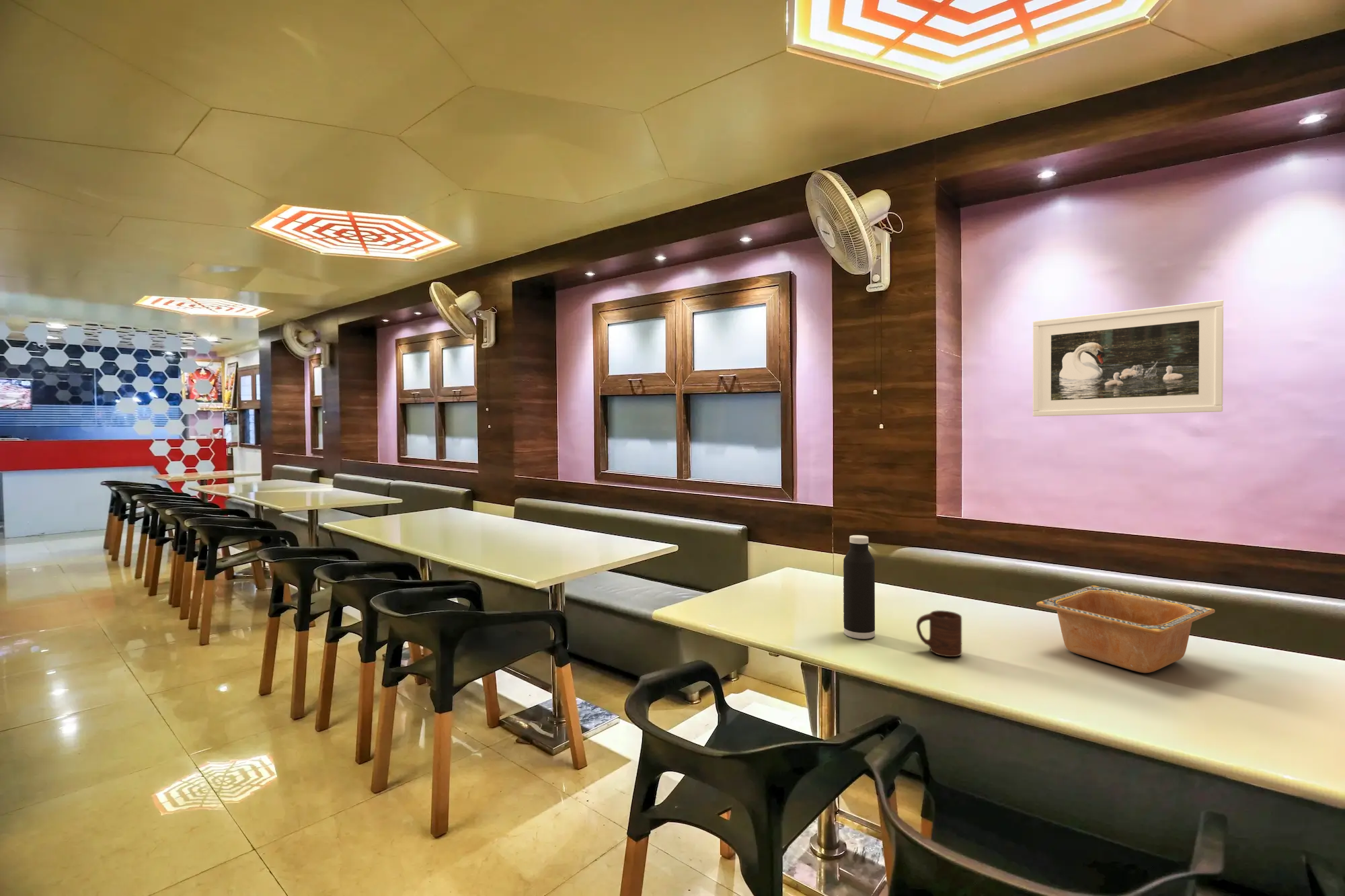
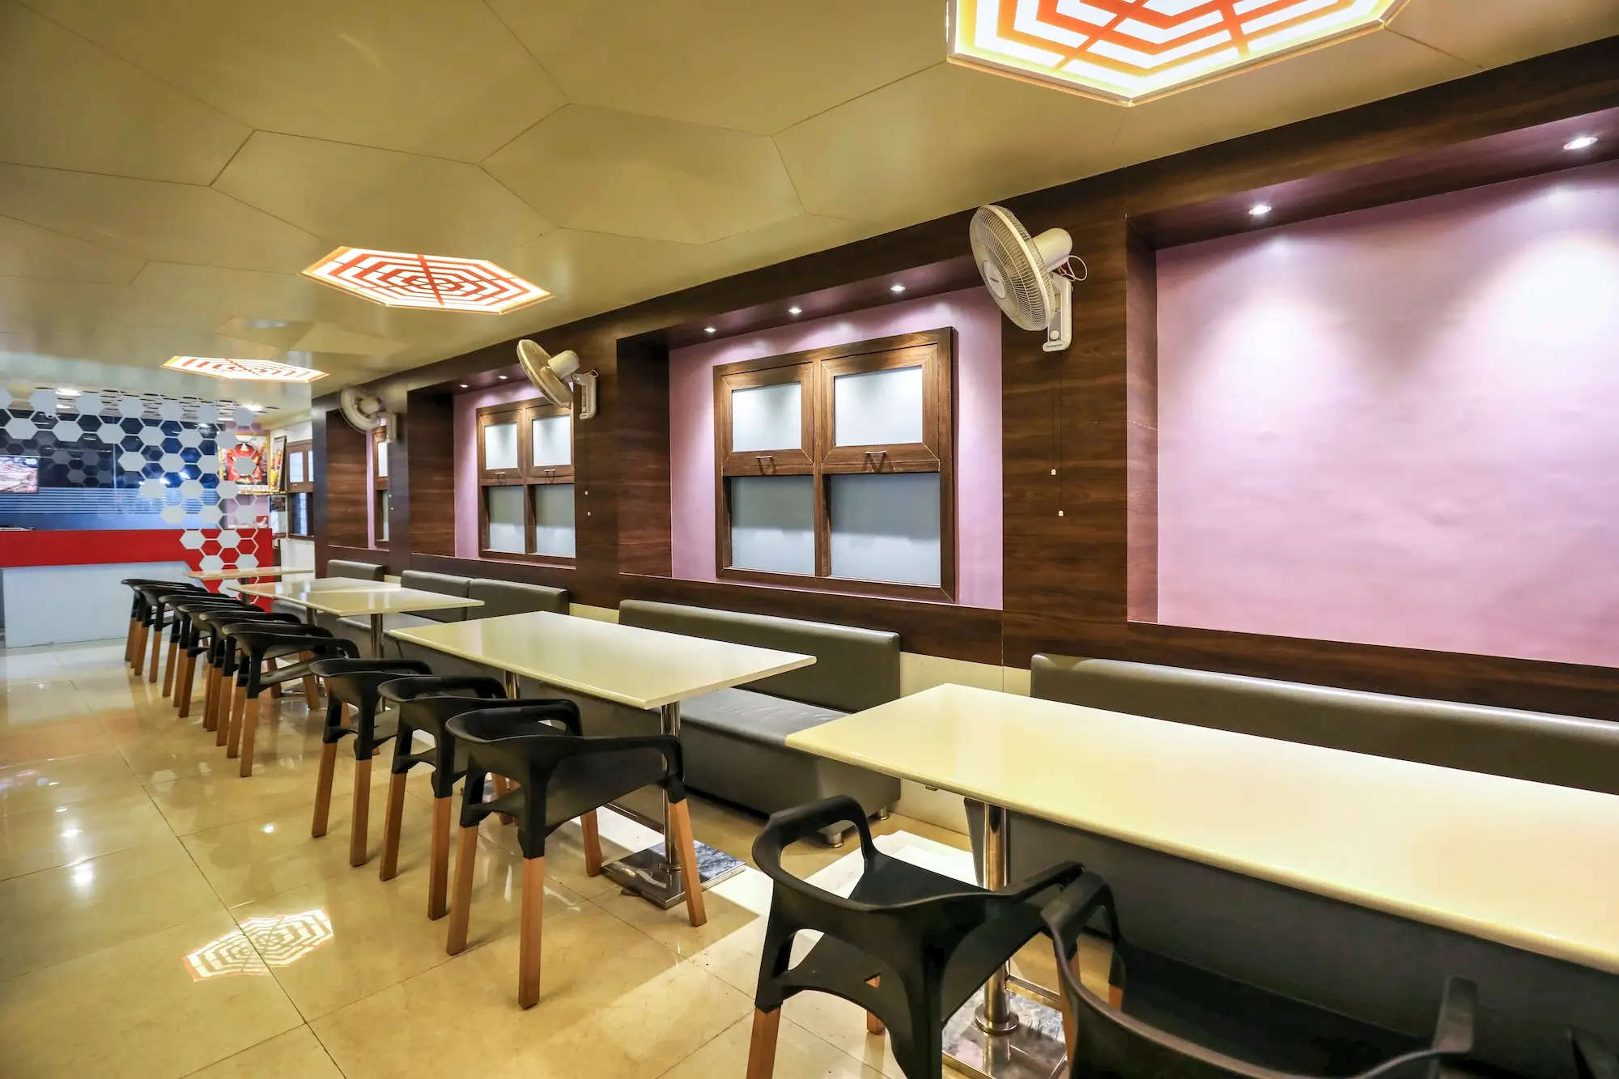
- water bottle [843,534,876,640]
- cup [915,610,962,657]
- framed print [1032,299,1224,417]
- serving bowl [1036,585,1215,674]
